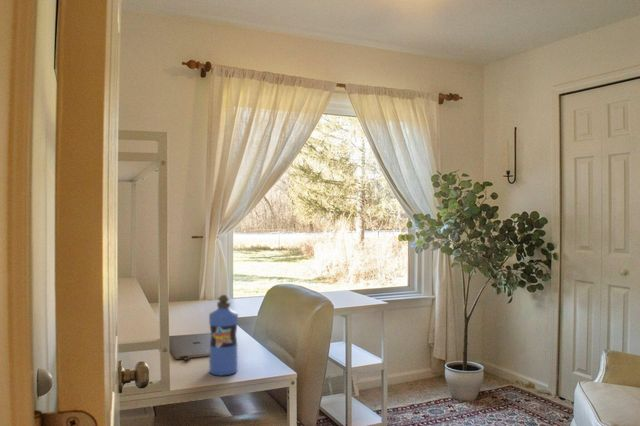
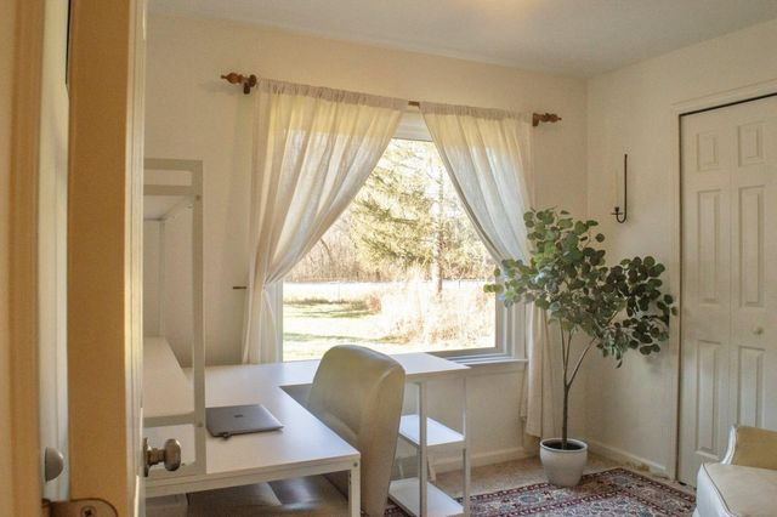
- water bottle [208,294,239,377]
